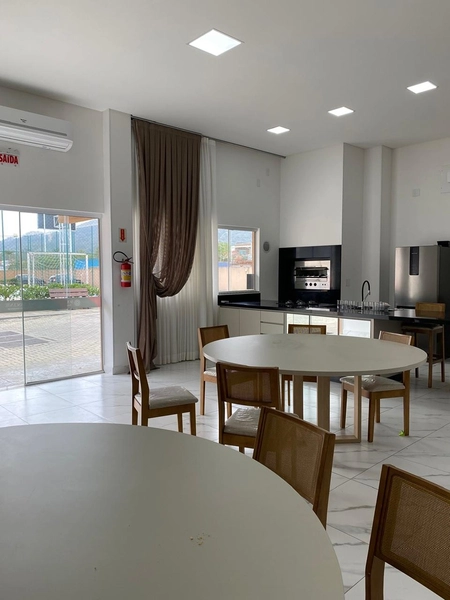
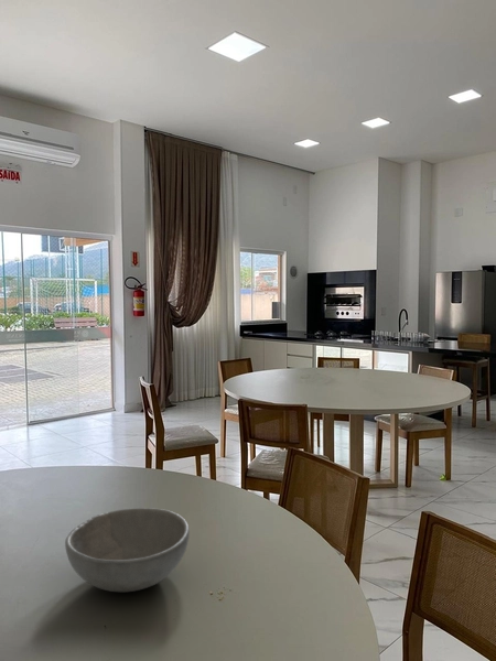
+ bowl [64,507,191,593]
